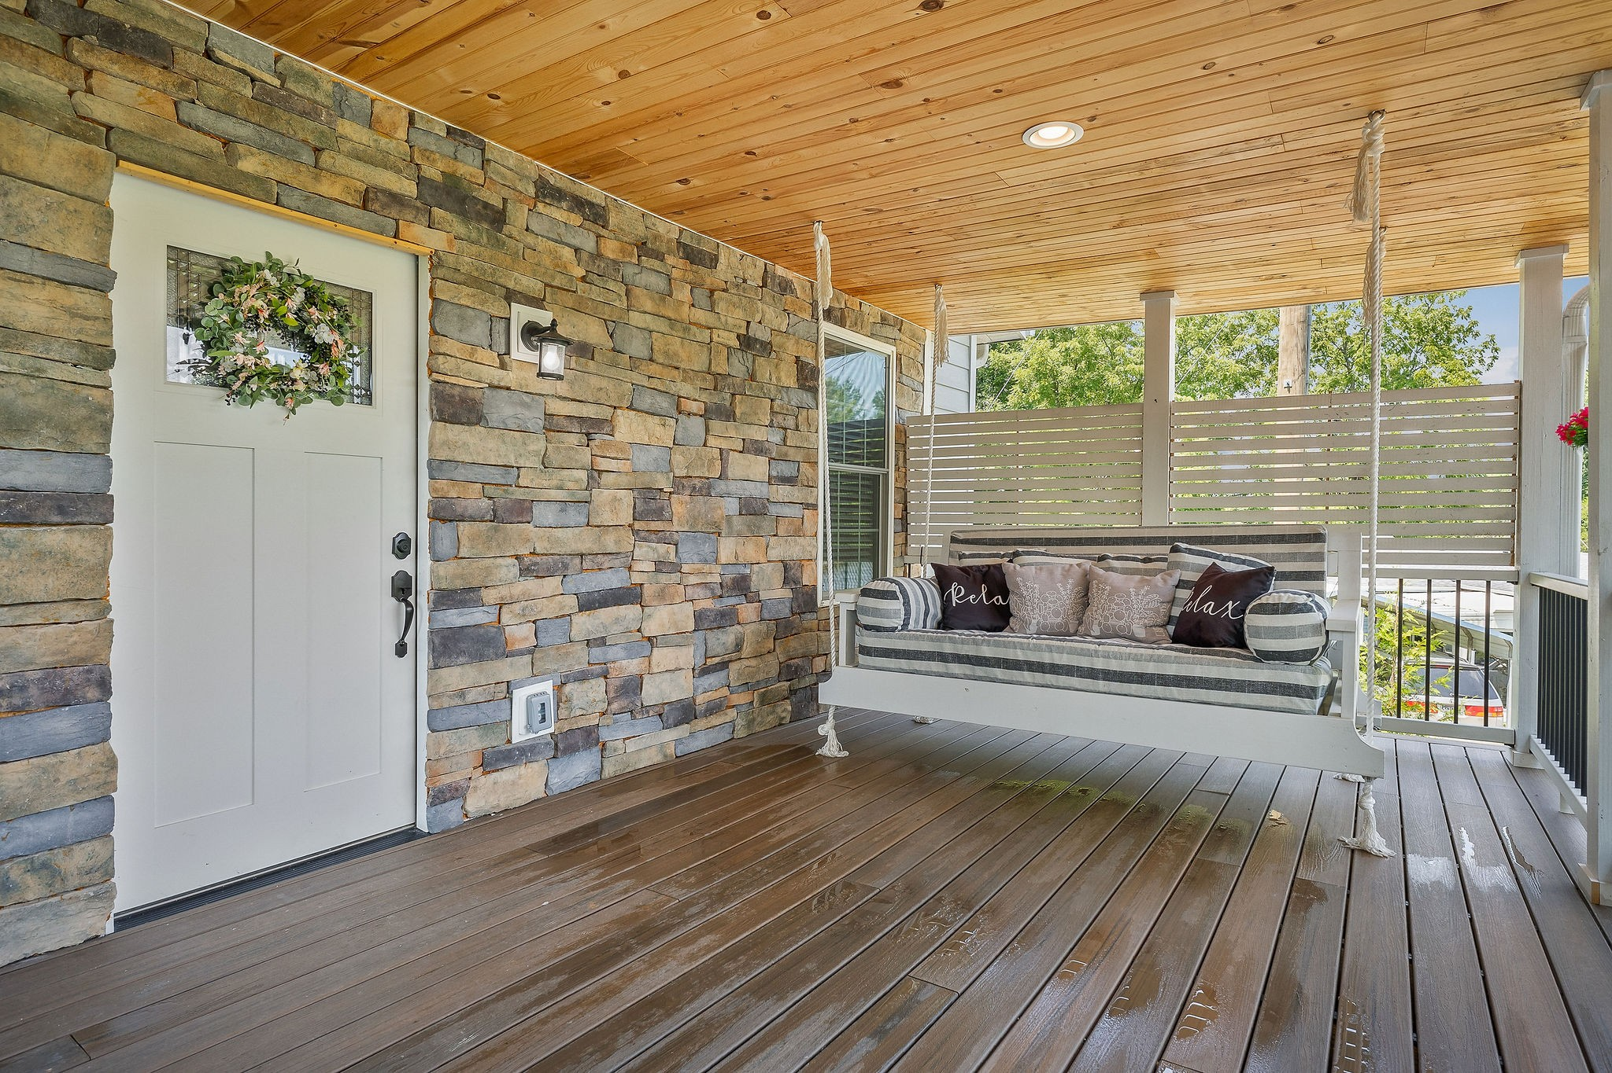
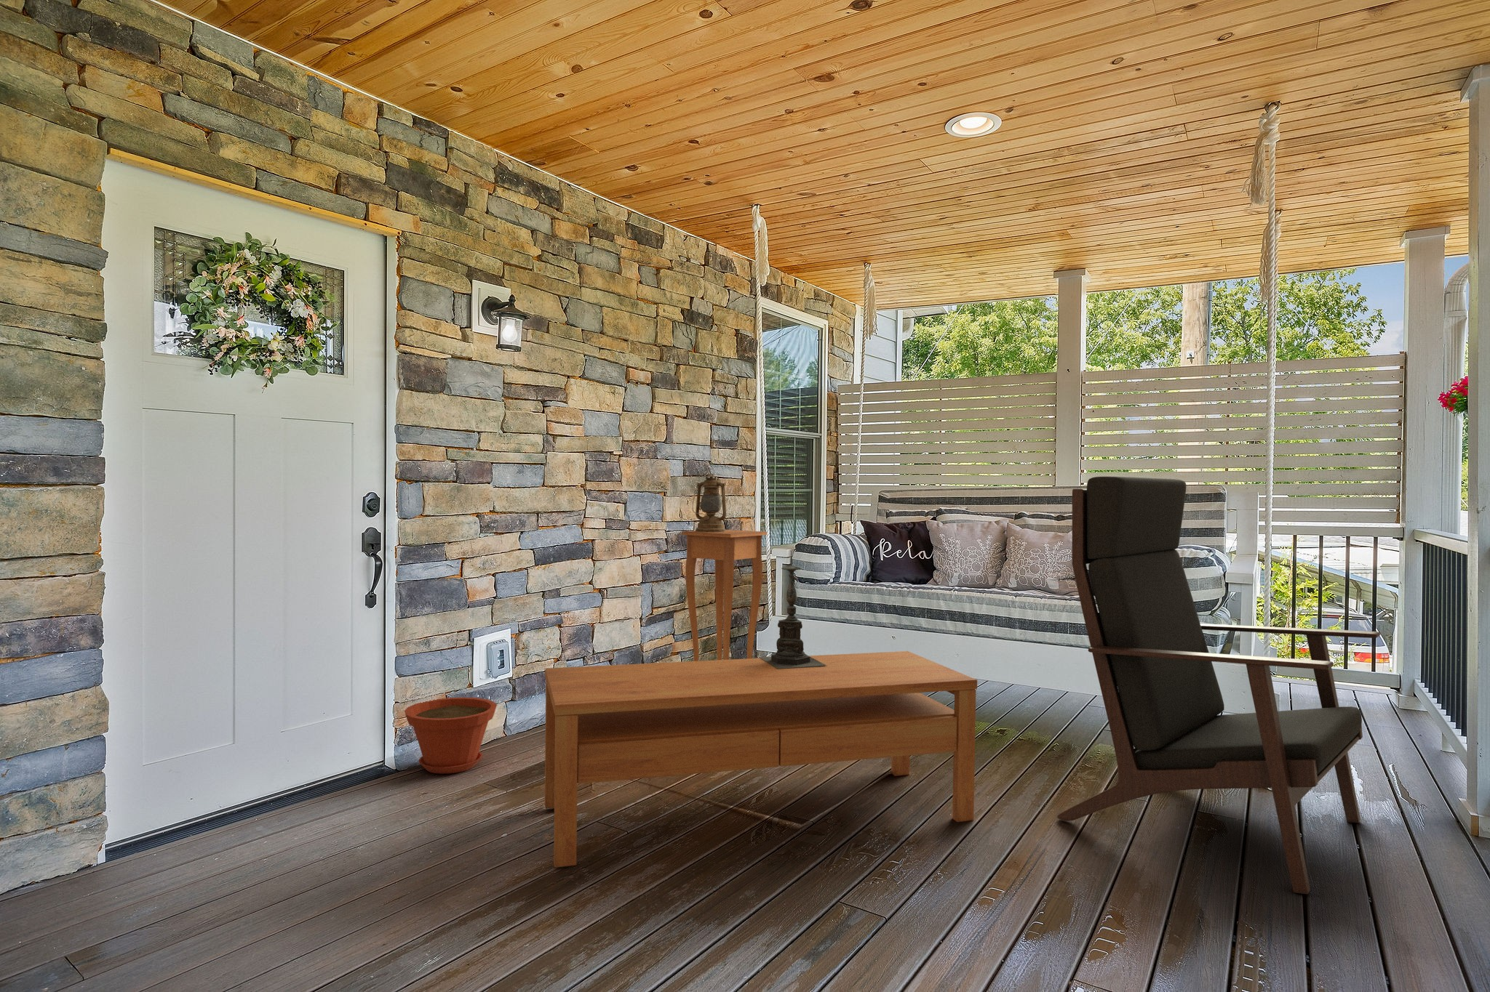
+ side table [681,529,768,661]
+ candle holder [758,550,825,669]
+ plant pot [403,696,497,775]
+ coffee table [544,650,978,868]
+ lounge chair [1057,476,1380,895]
+ lantern [692,468,727,531]
